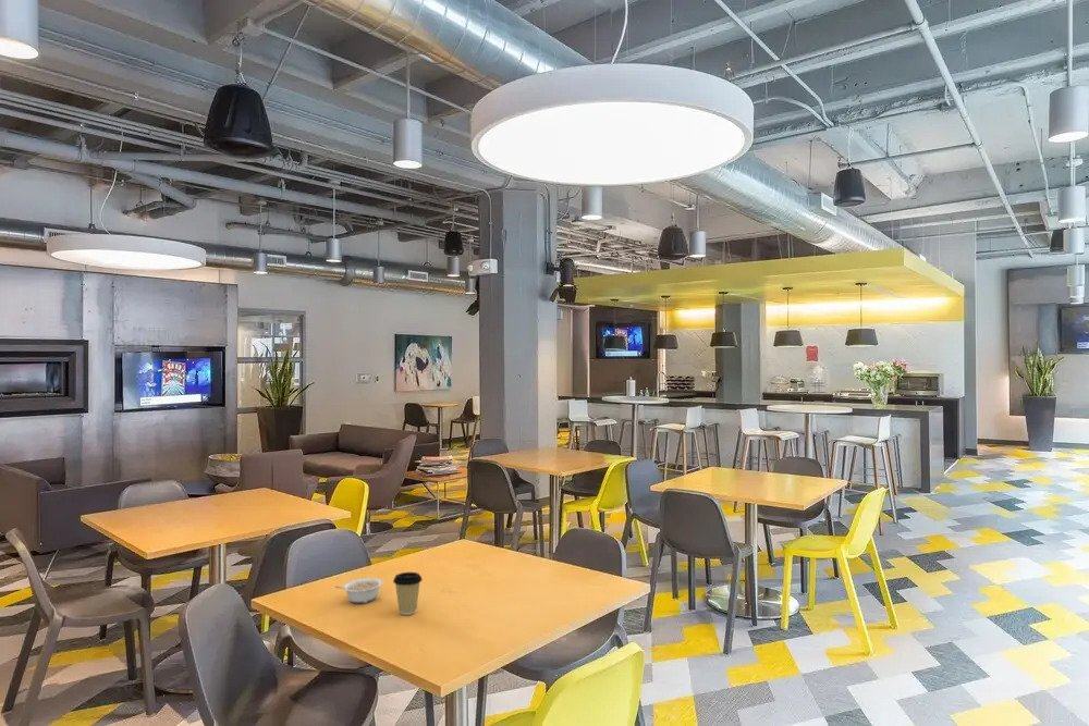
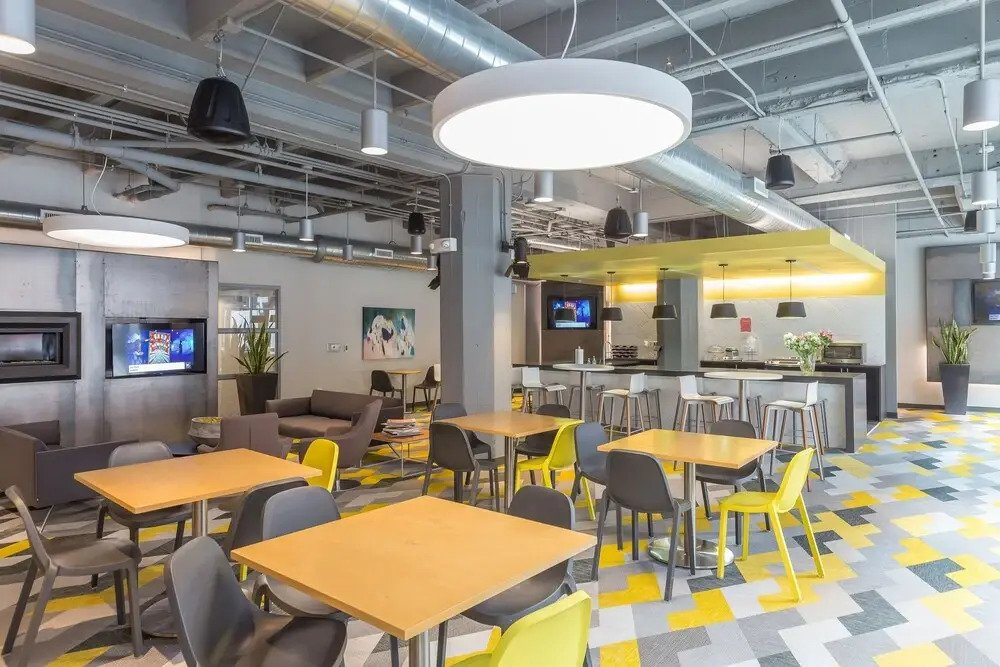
- legume [334,577,383,604]
- coffee cup [392,571,424,616]
